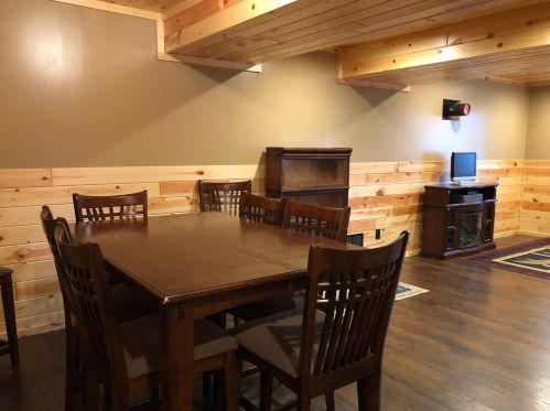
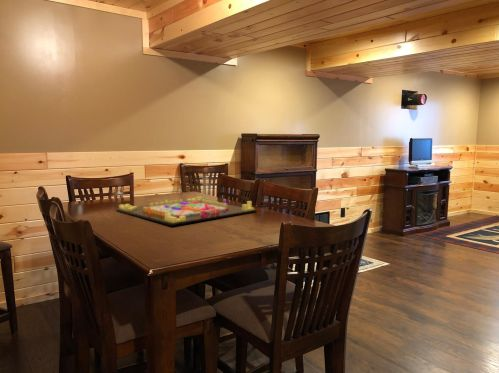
+ gameboard [115,196,258,227]
